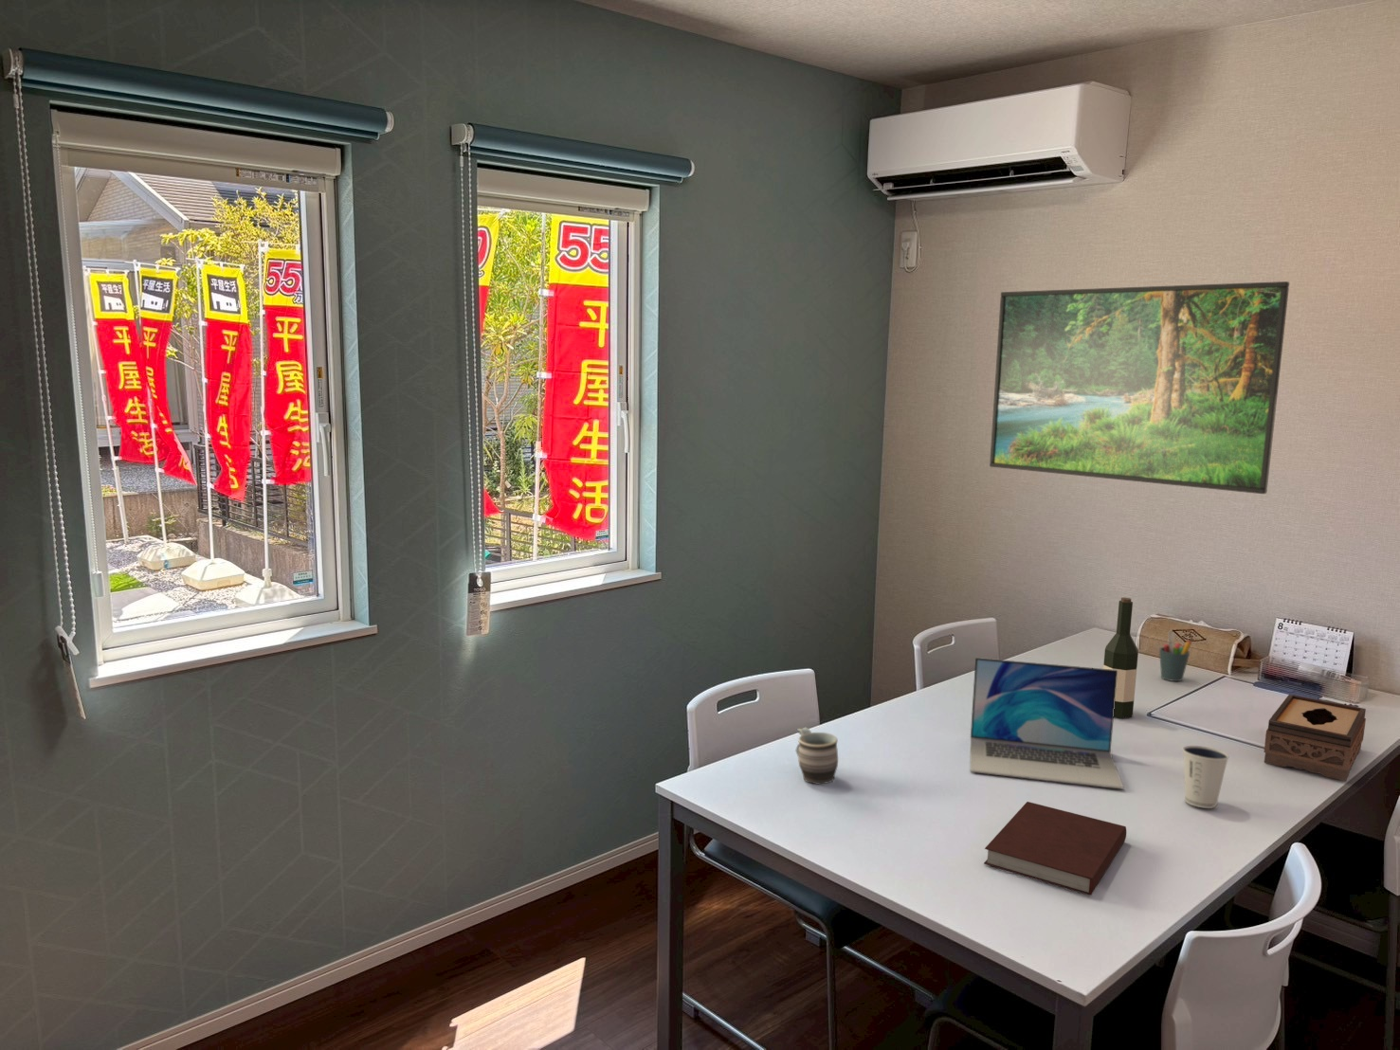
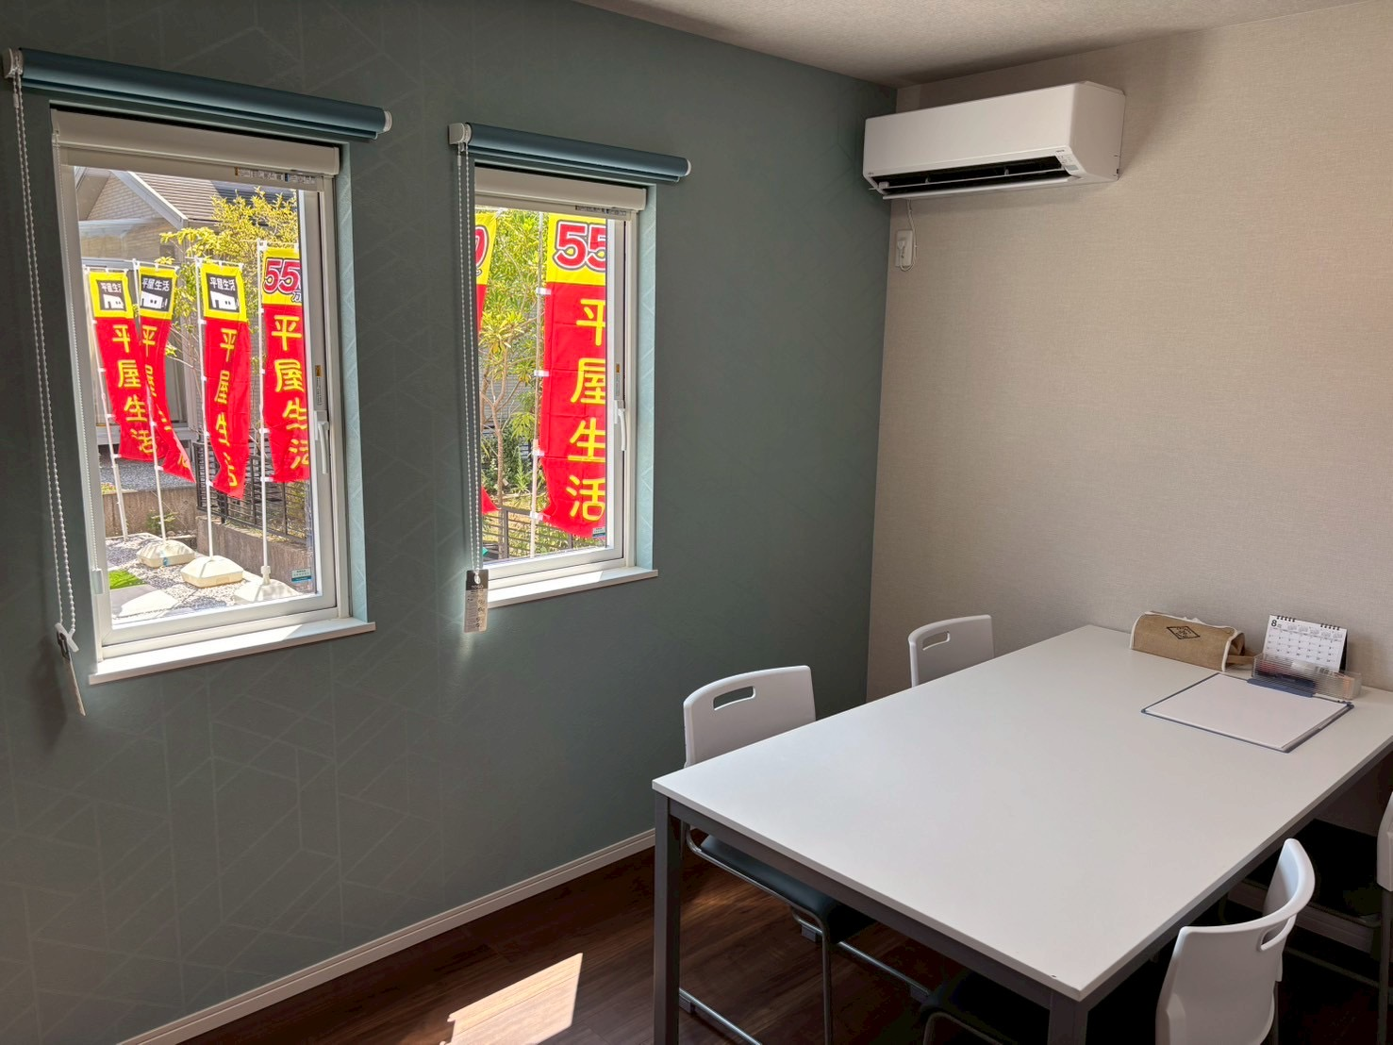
- notebook [983,801,1128,897]
- tissue box [1263,694,1367,782]
- laptop [970,656,1124,791]
- mug [794,727,838,785]
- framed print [988,280,1290,495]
- dixie cup [1182,744,1229,810]
- pen holder [1158,631,1193,683]
- wine bottle [1102,596,1140,719]
